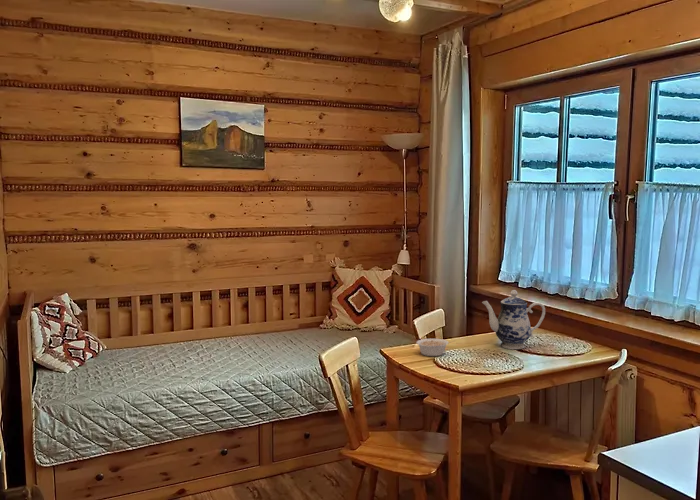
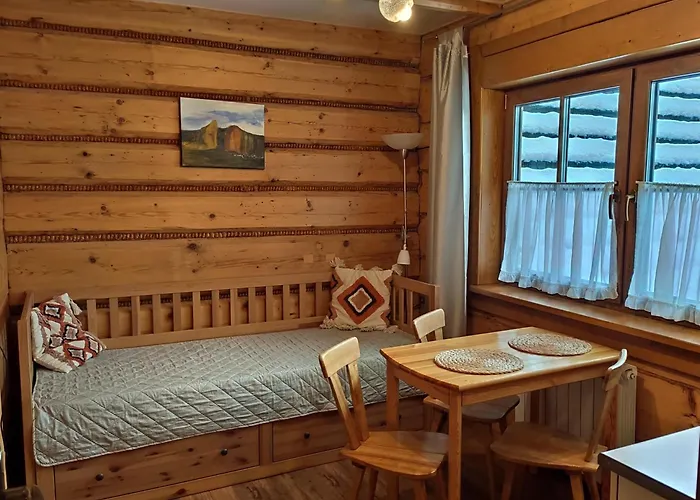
- teapot [481,289,546,350]
- legume [415,338,455,357]
